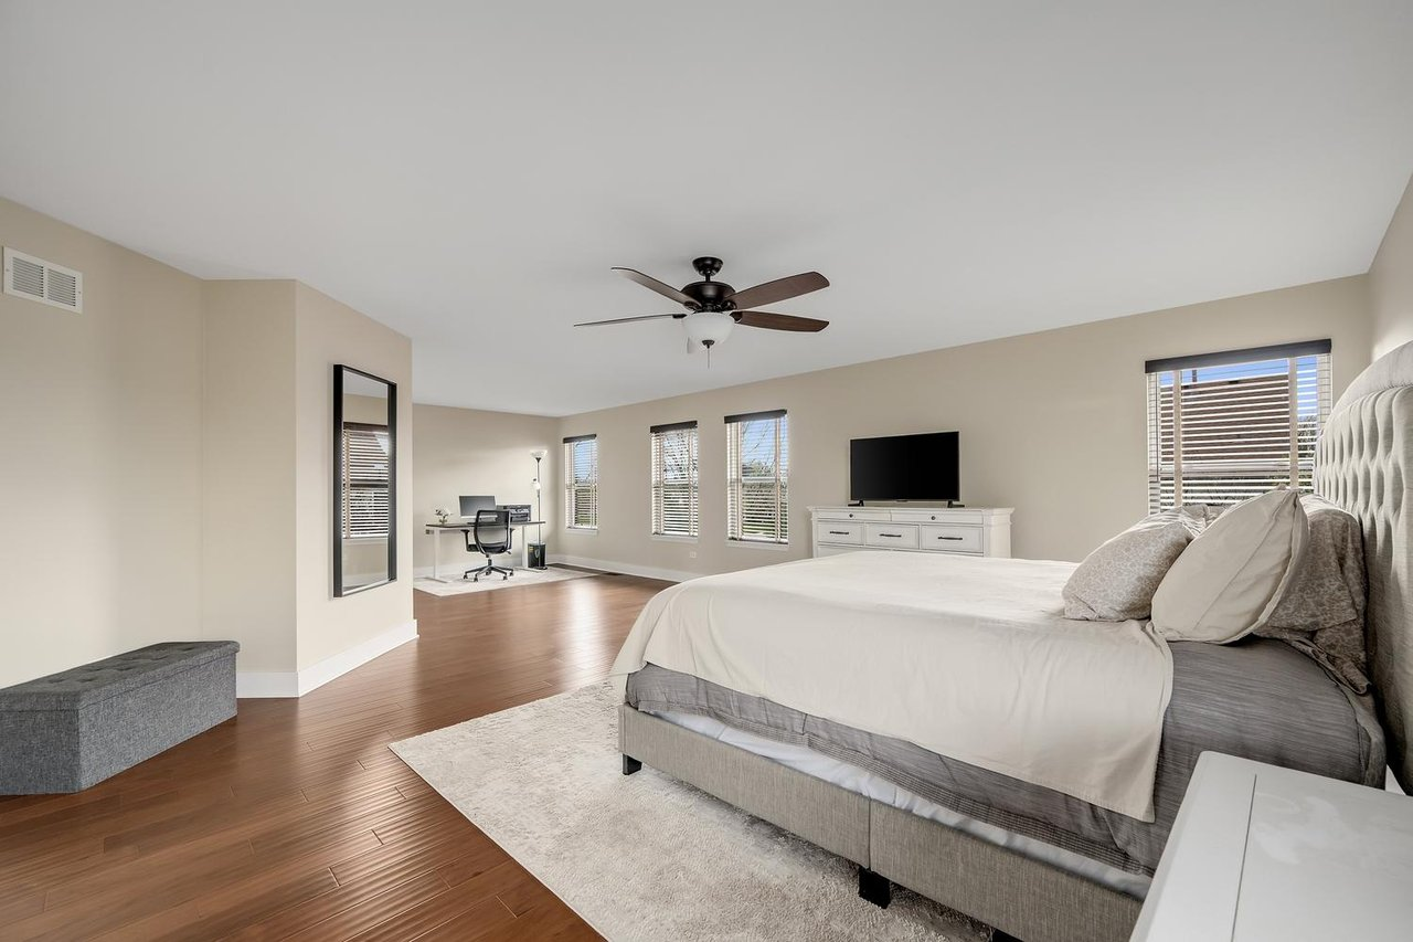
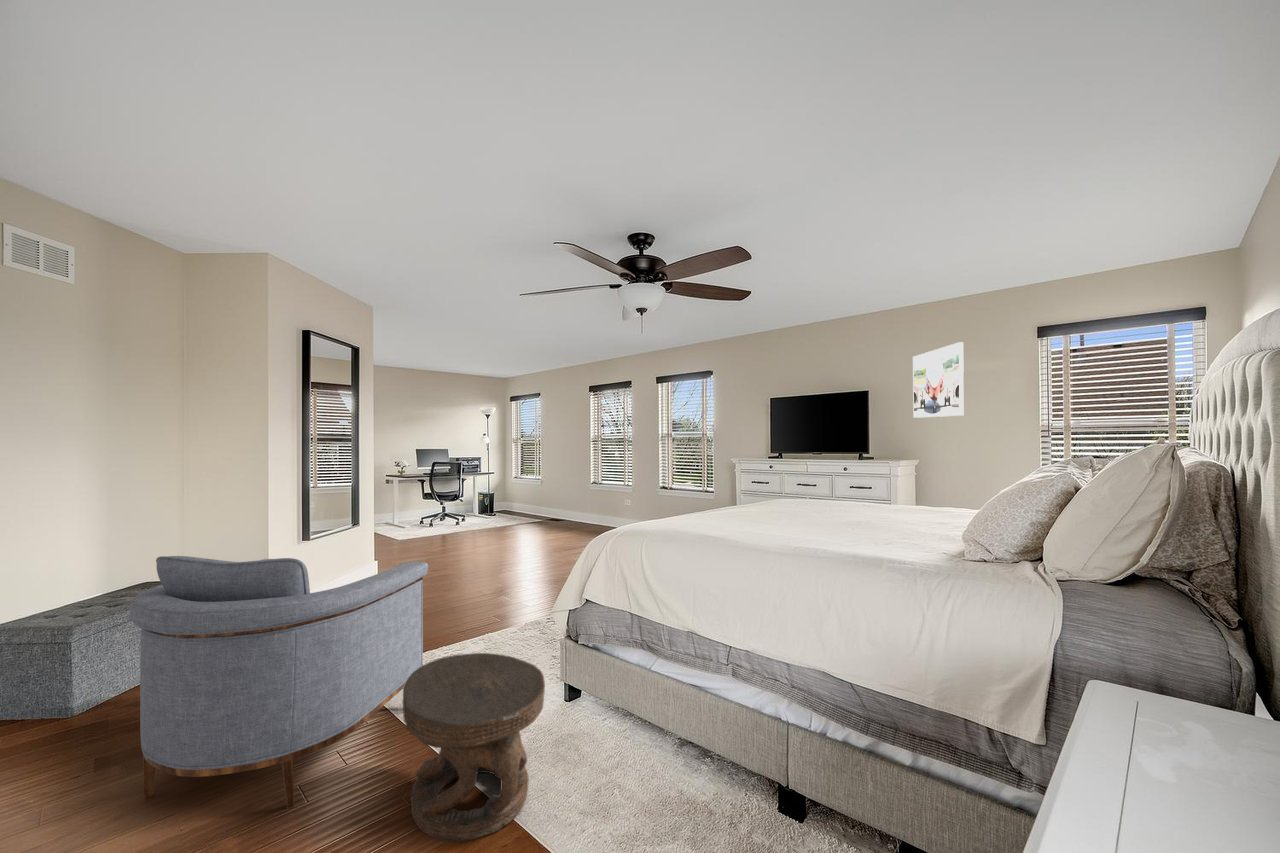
+ carved stool [402,652,546,843]
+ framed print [912,341,965,419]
+ armchair [129,555,429,810]
